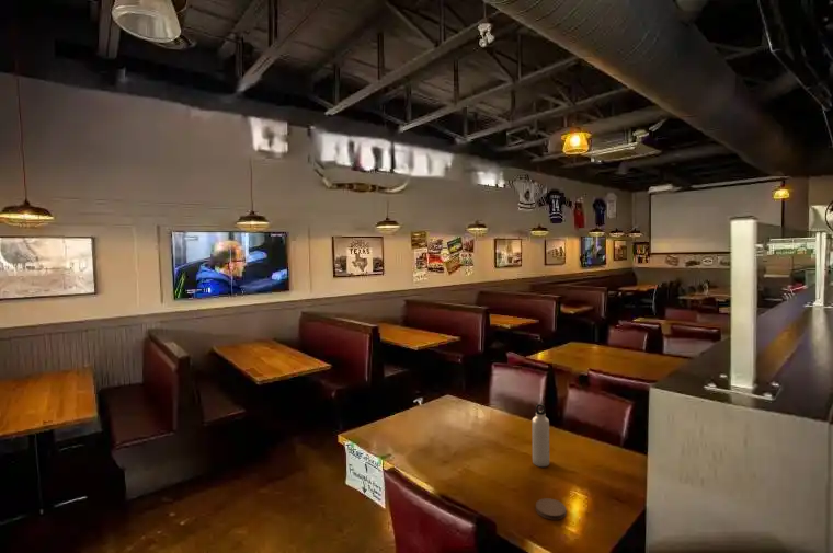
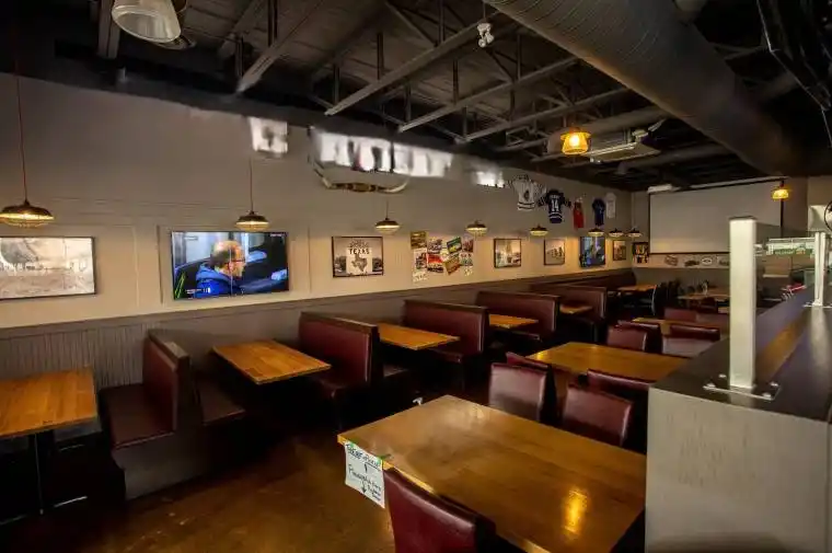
- water bottle [530,403,550,468]
- coaster [535,497,567,521]
